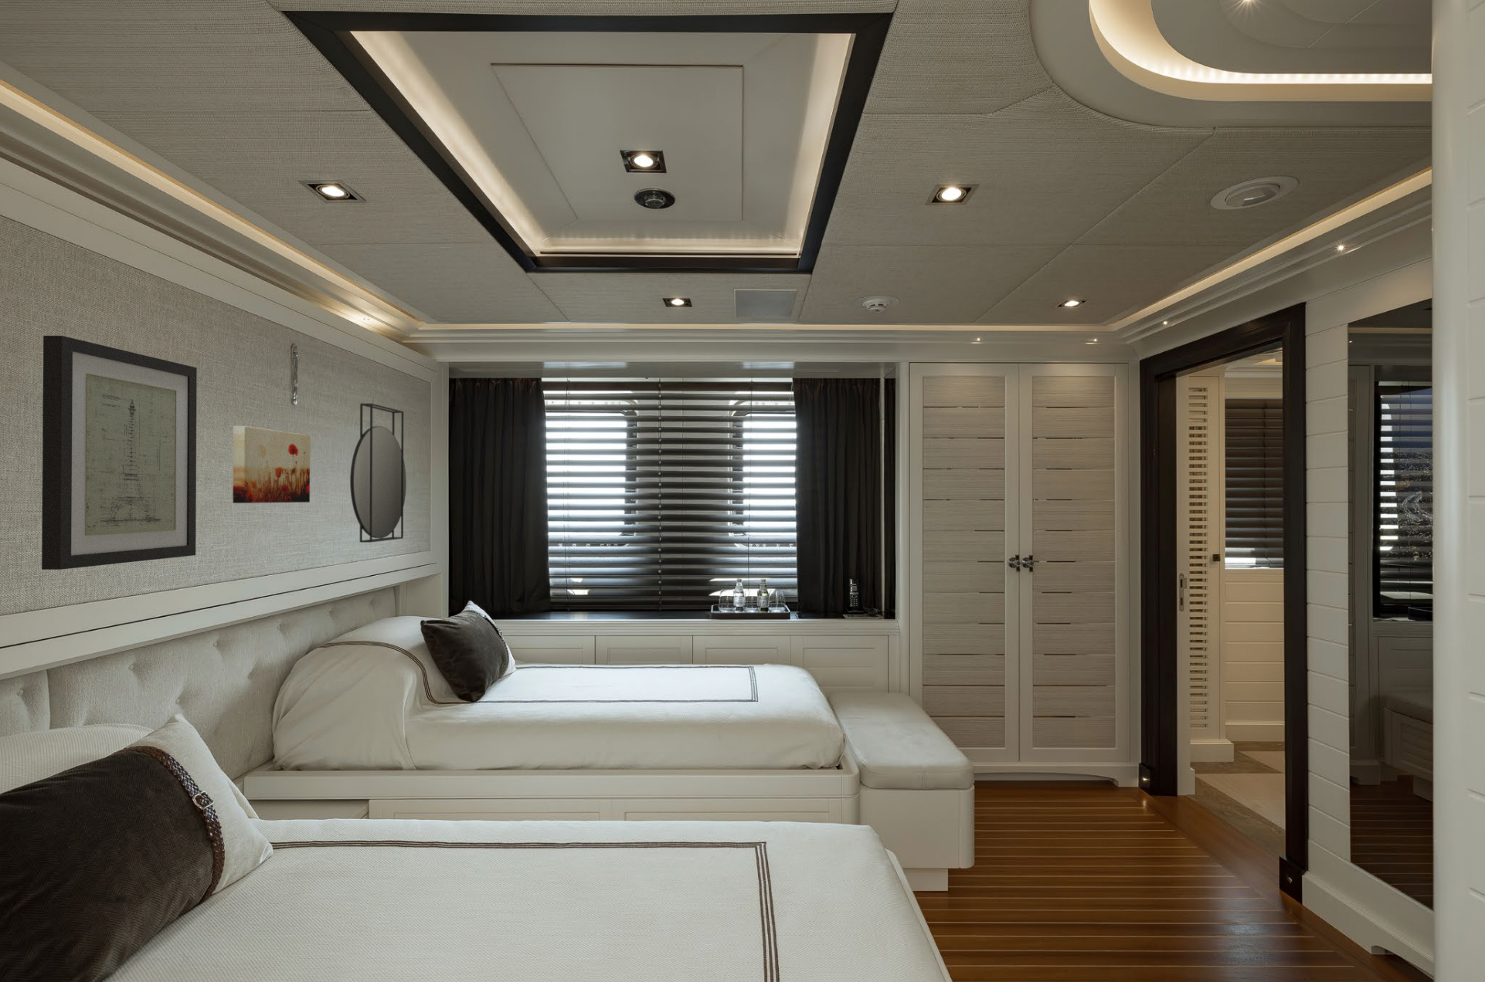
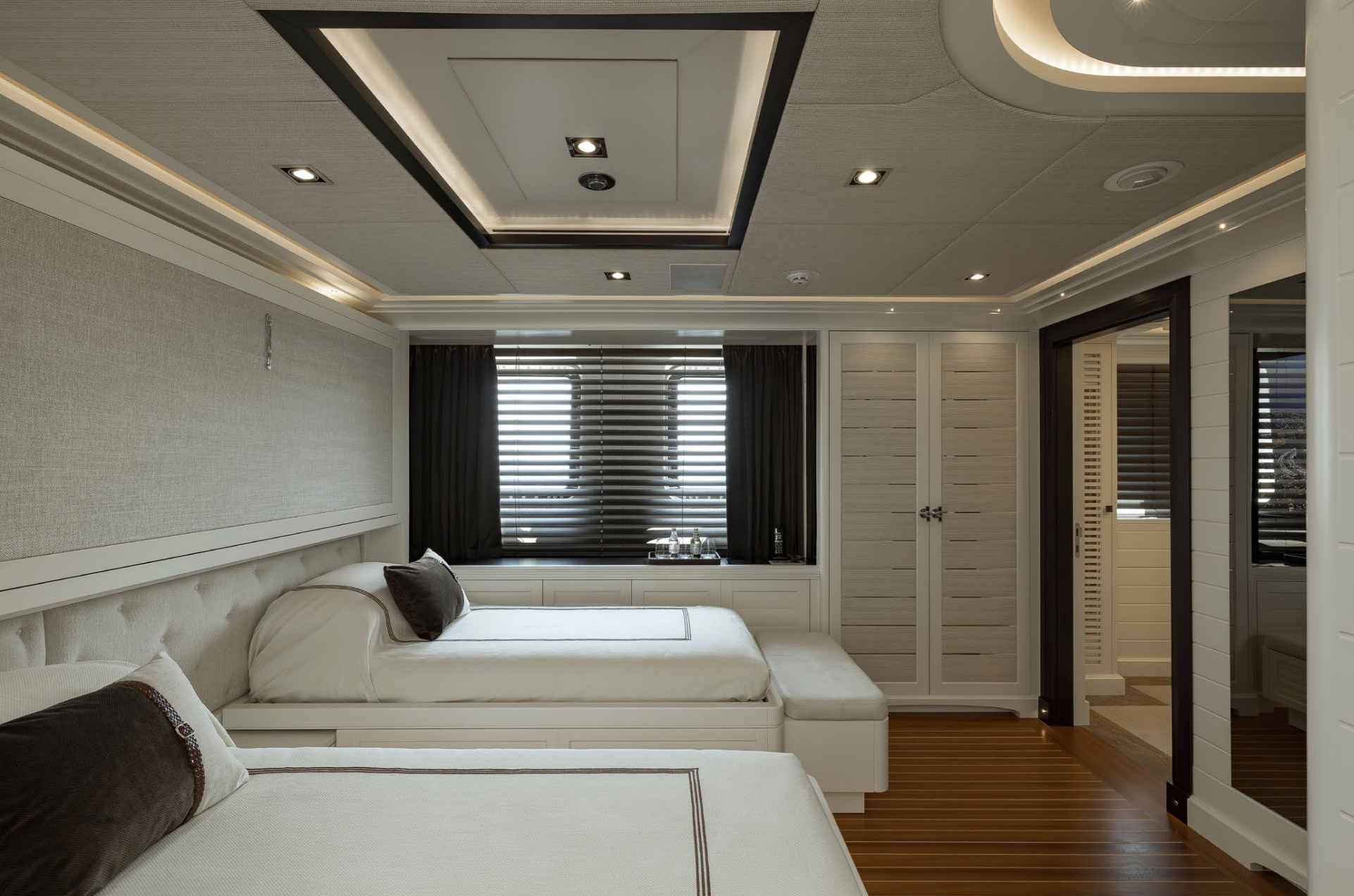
- wall art [41,335,197,571]
- home mirror [349,403,407,544]
- wall art [231,425,310,504]
